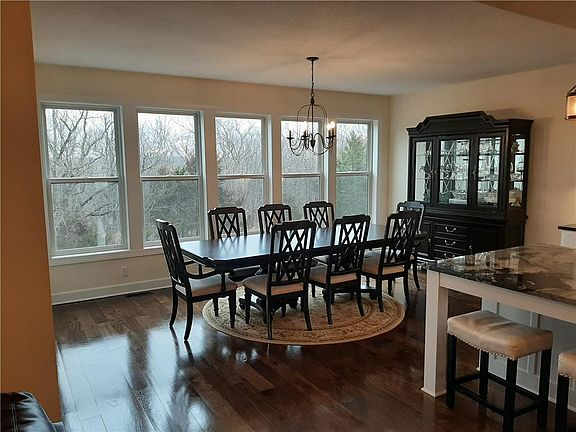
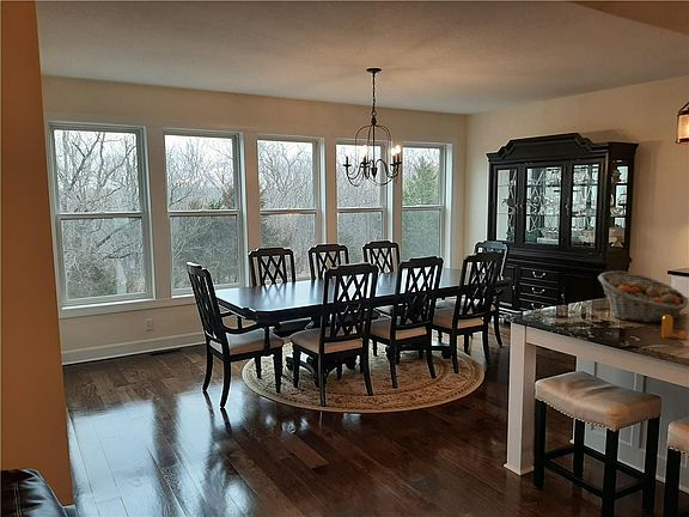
+ pepper shaker [660,315,689,340]
+ fruit basket [597,270,689,323]
